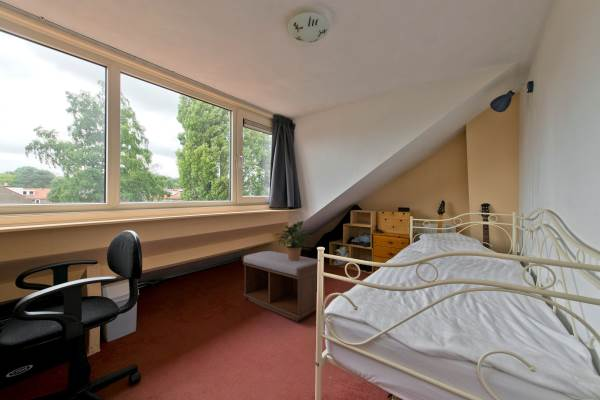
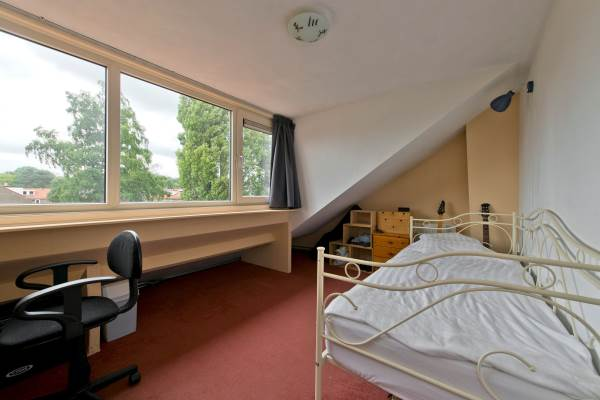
- bench [242,250,318,322]
- potted plant [275,220,313,261]
